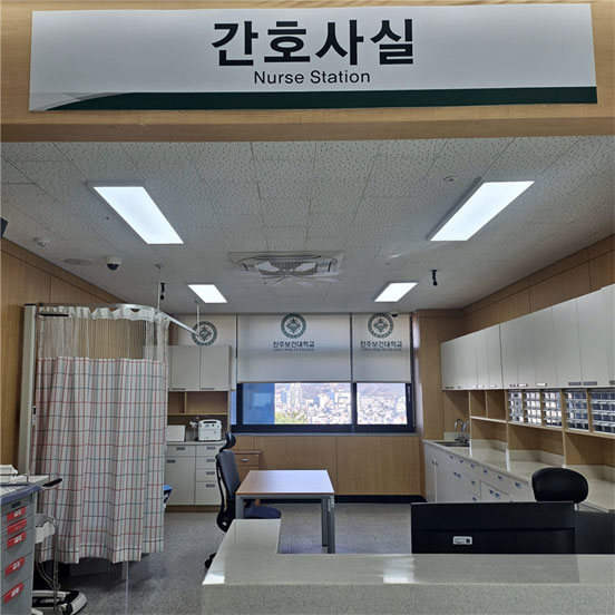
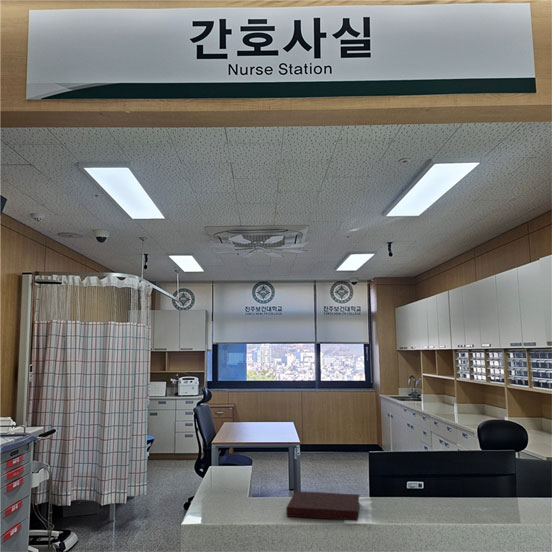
+ notebook [285,490,361,522]
